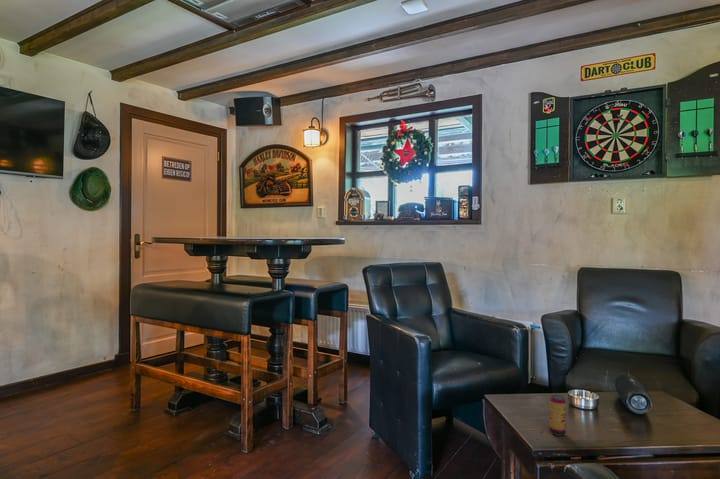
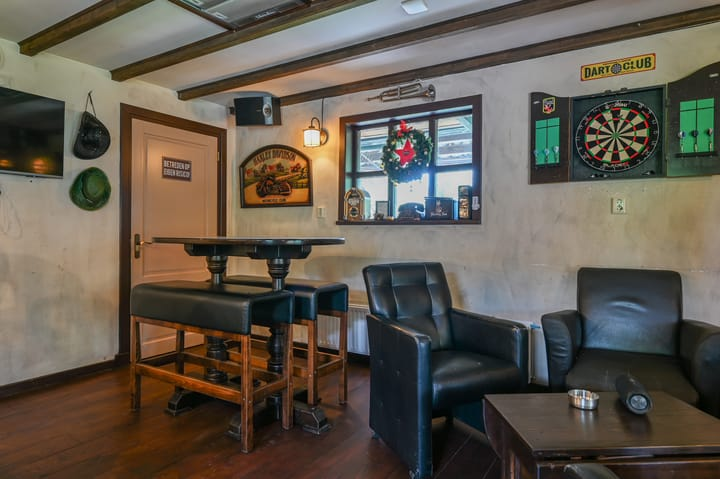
- beer can [549,394,567,437]
